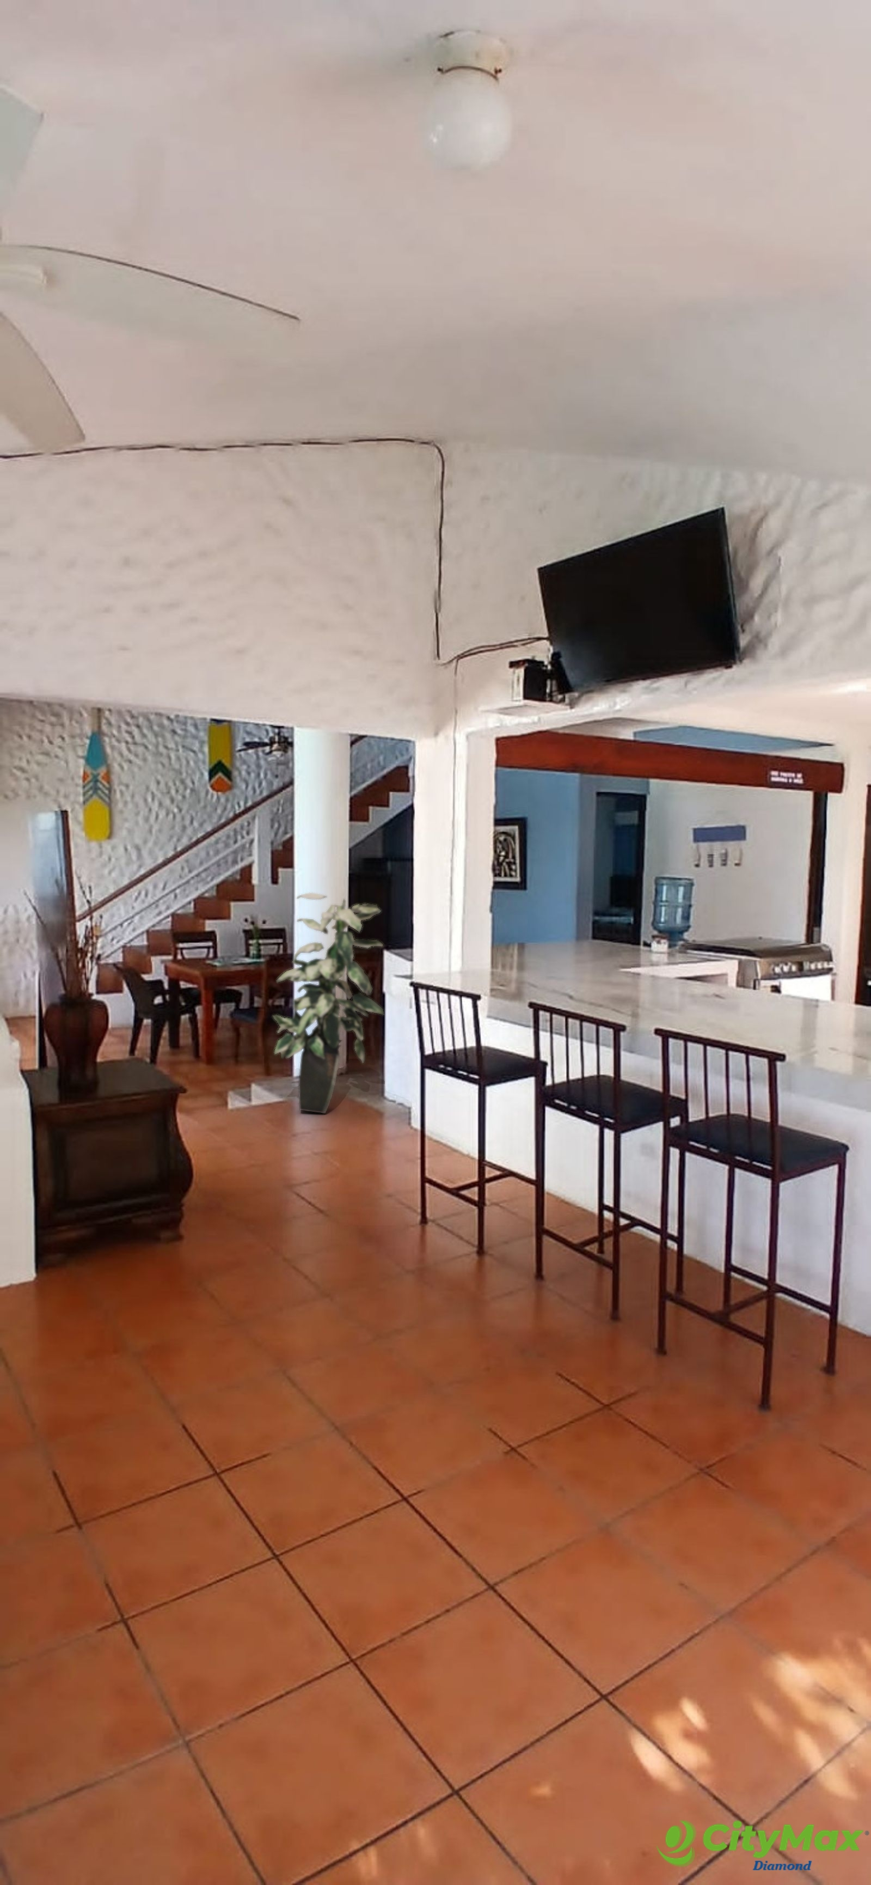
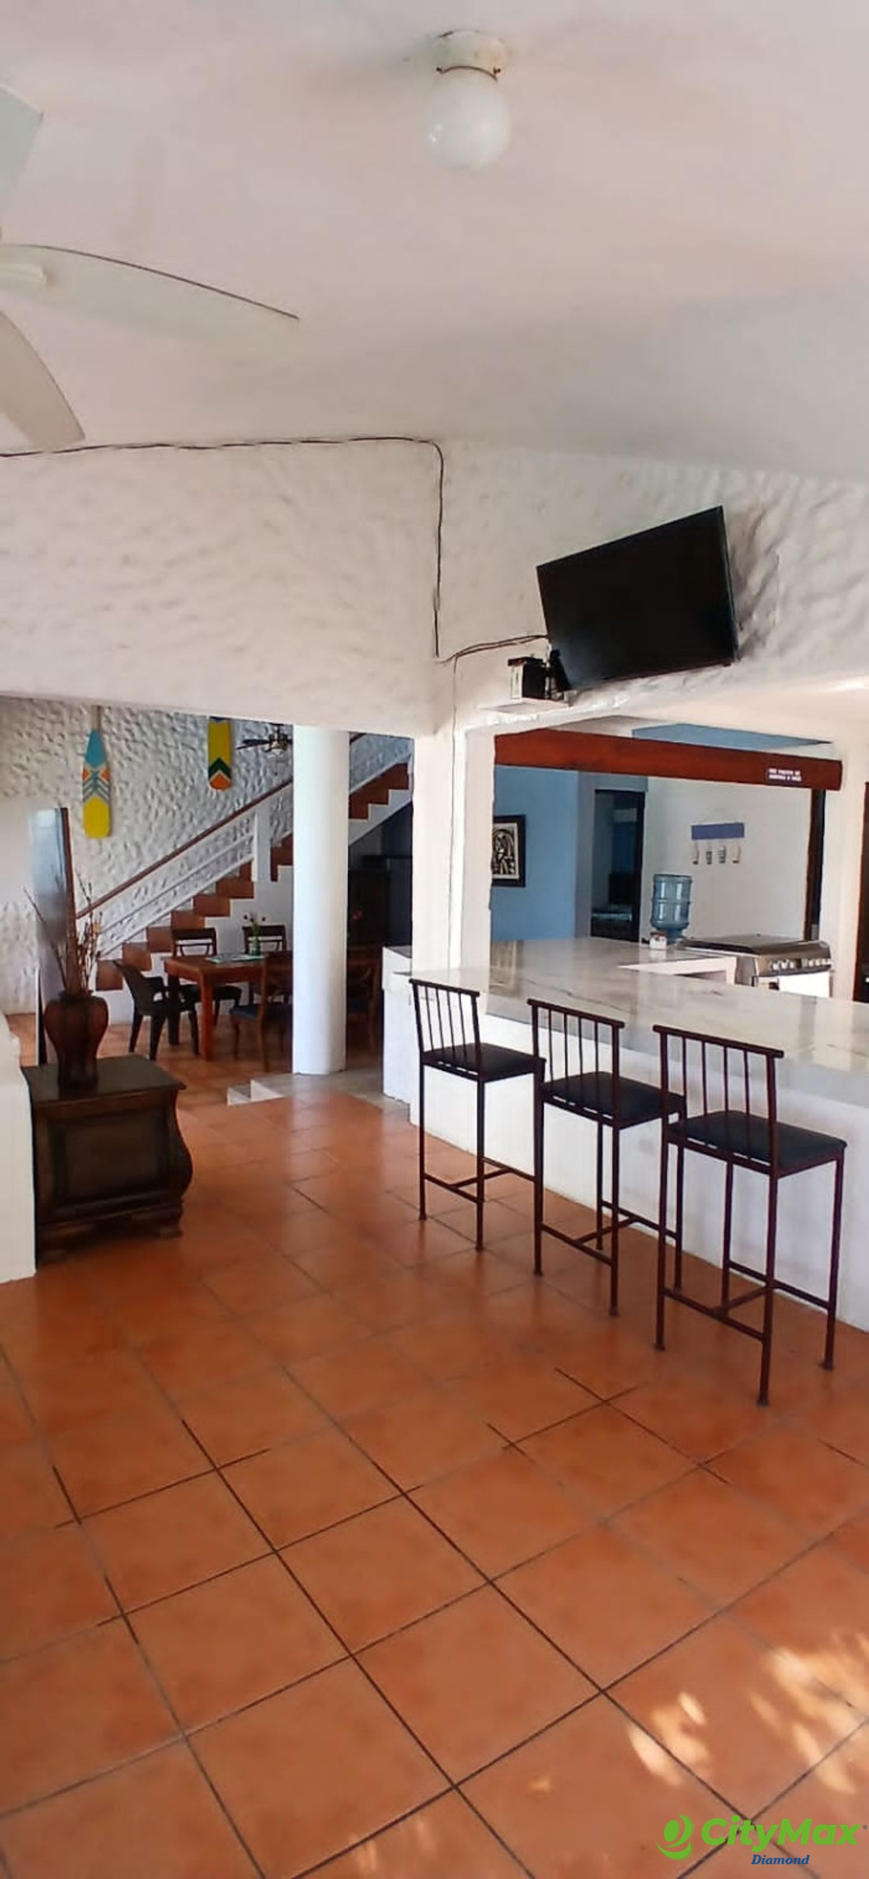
- indoor plant [273,892,384,1114]
